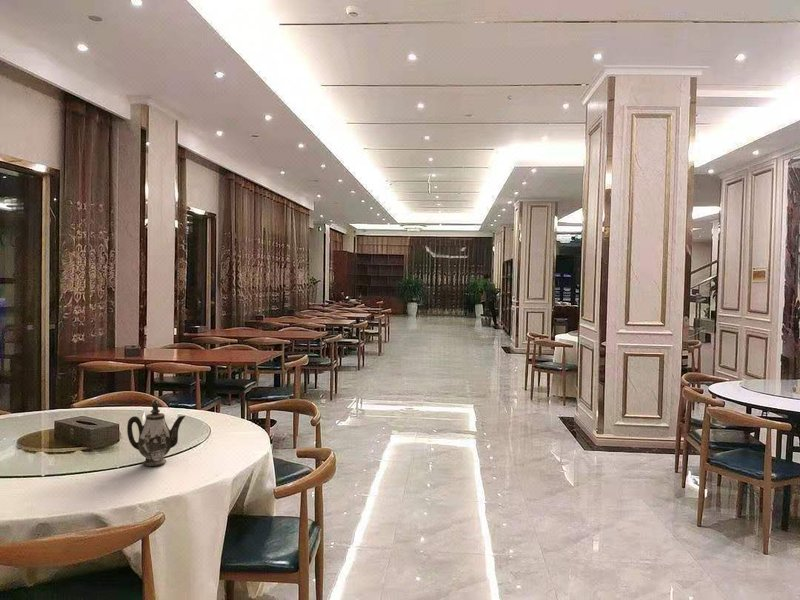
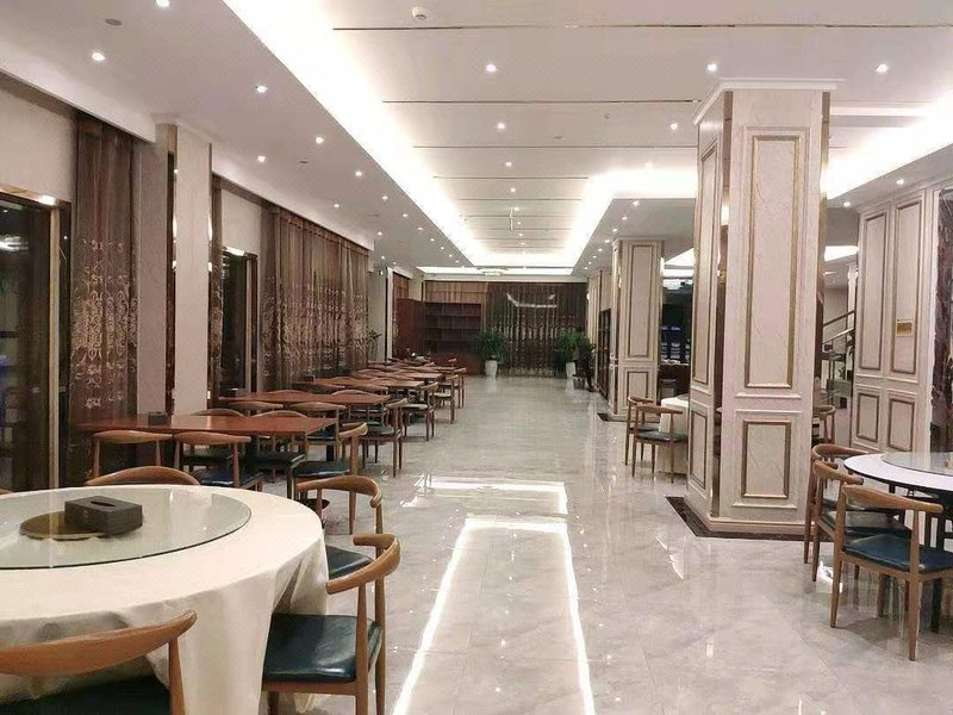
- teapot [126,399,186,467]
